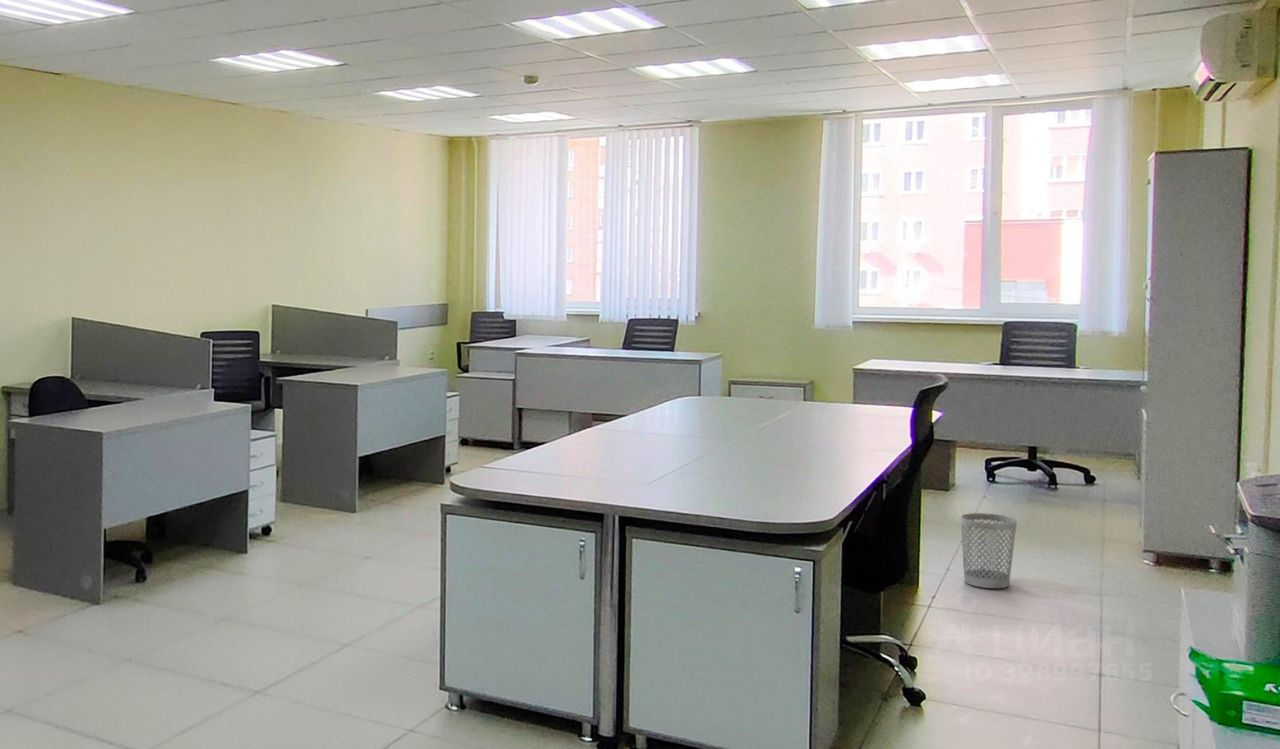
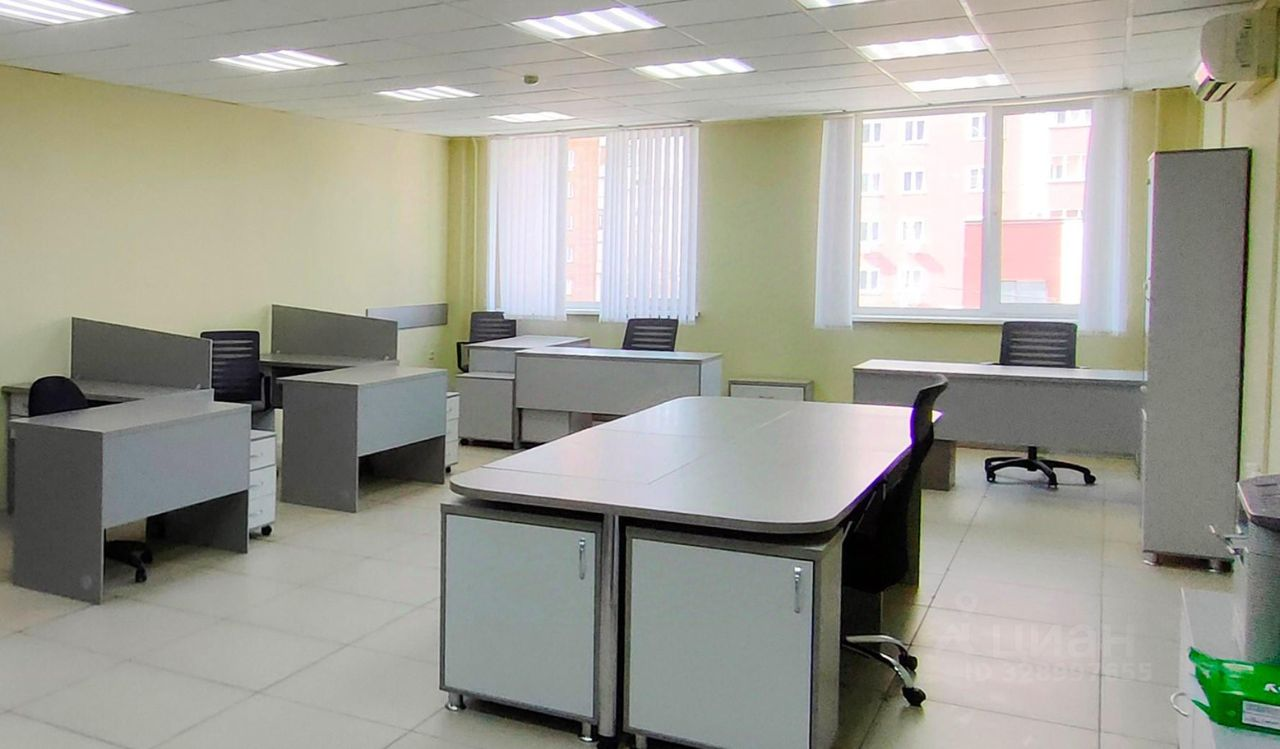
- wastebasket [960,512,1018,589]
